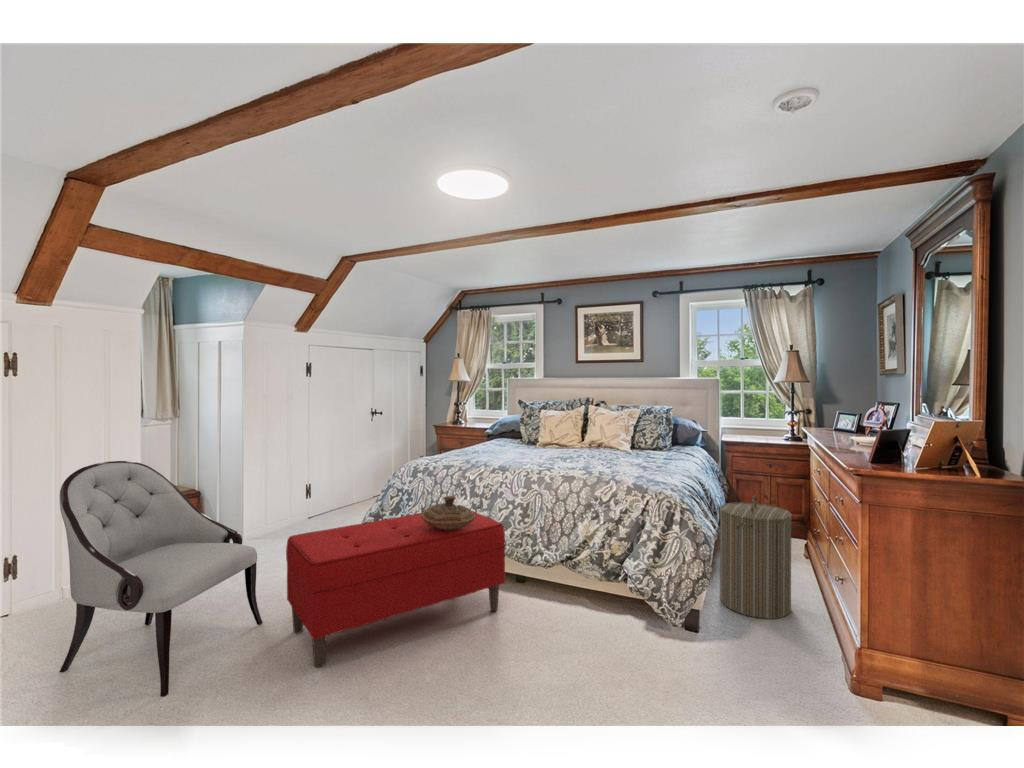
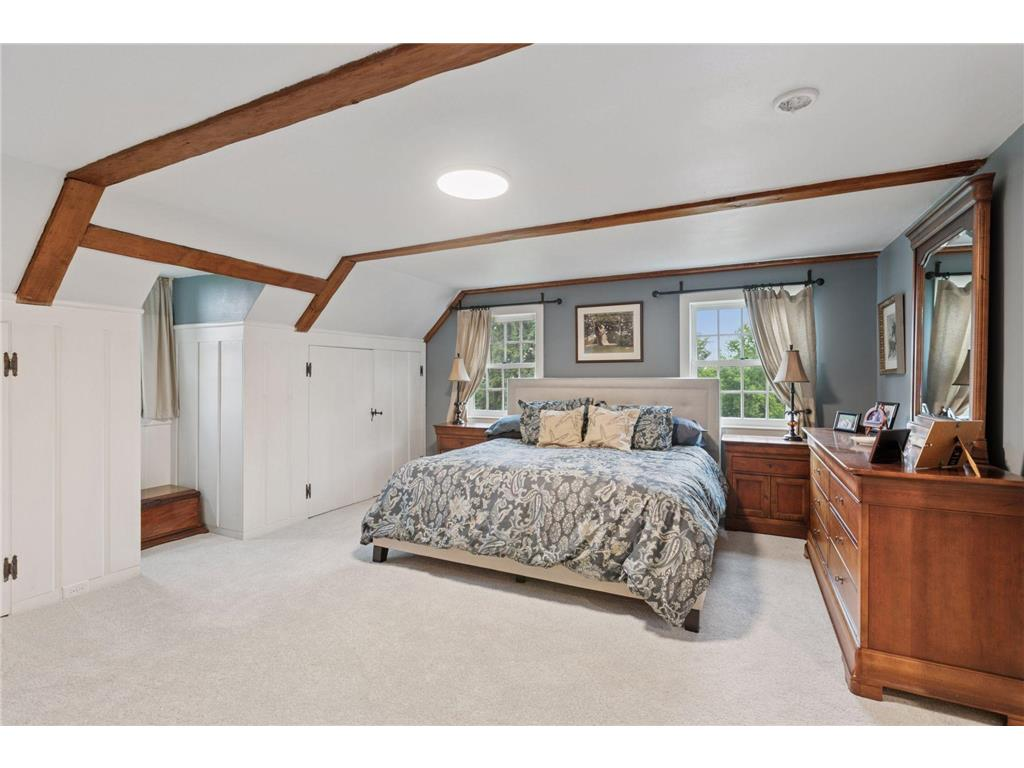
- laundry hamper [719,494,793,620]
- bench [285,510,506,669]
- decorative bowl [421,495,475,530]
- armchair [58,460,264,698]
